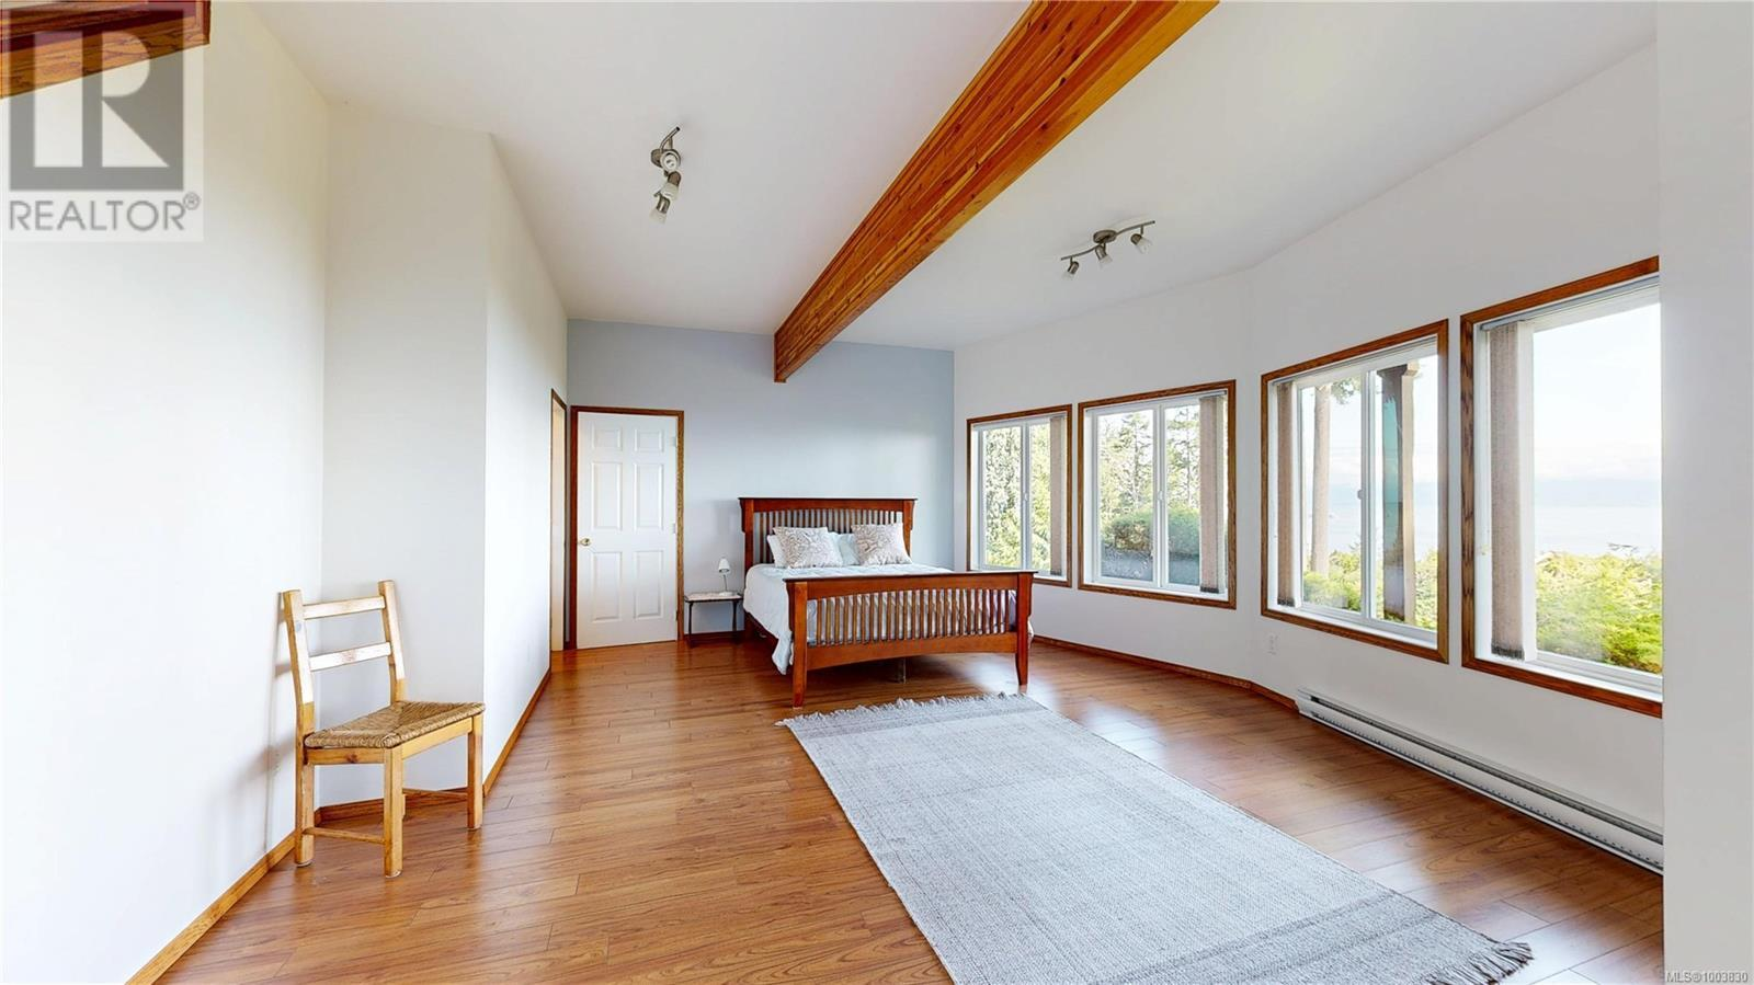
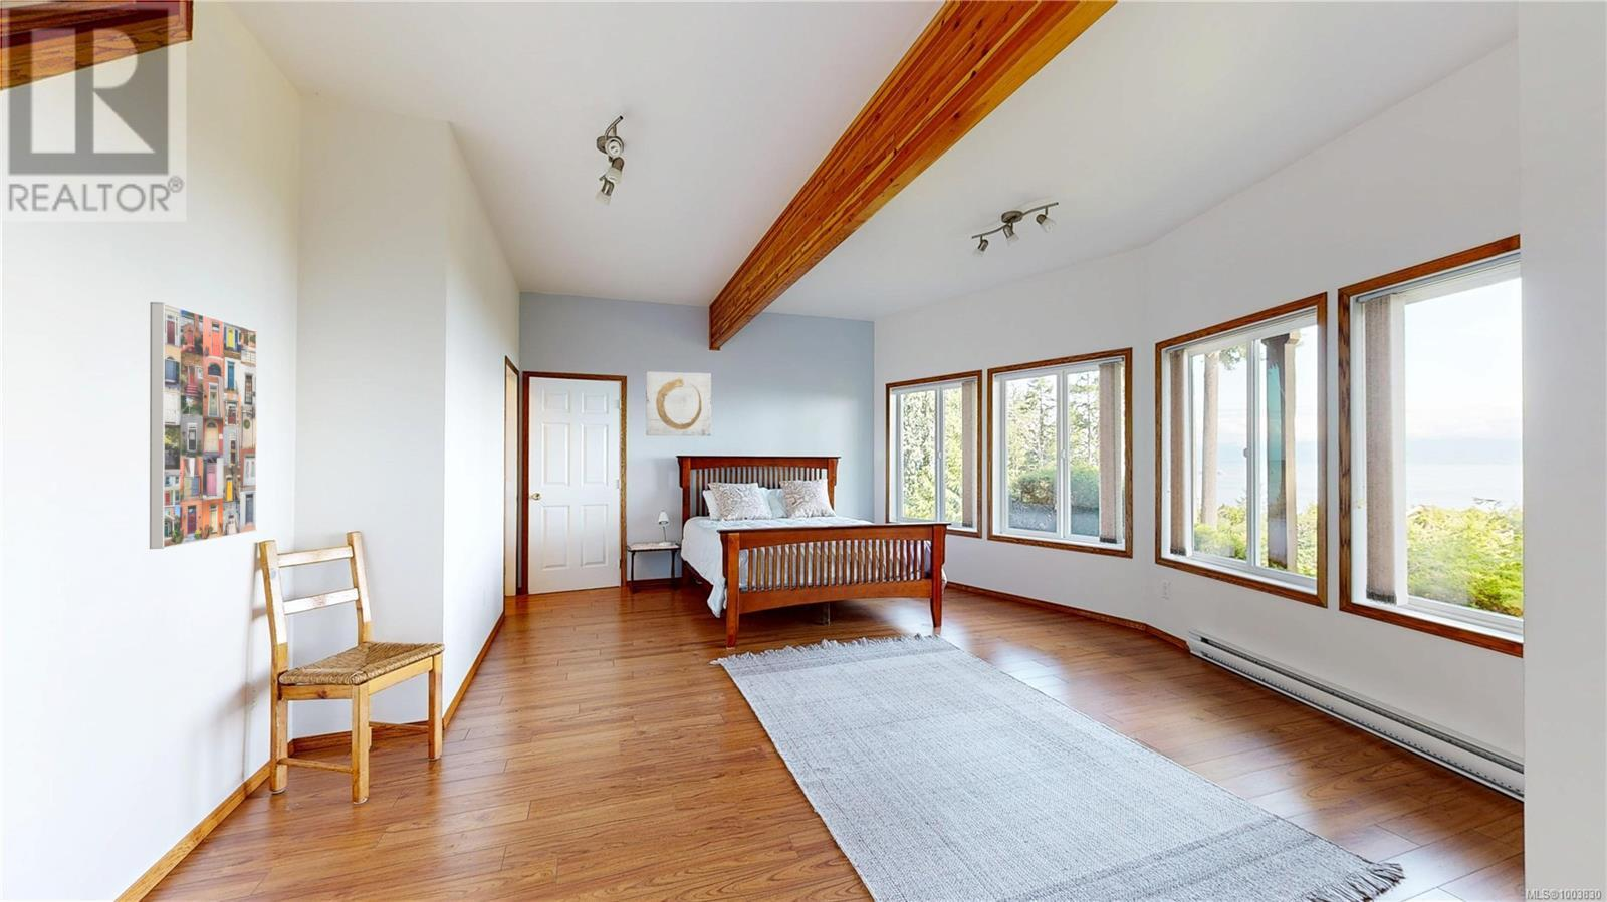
+ wall art [645,371,712,437]
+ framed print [149,301,258,550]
